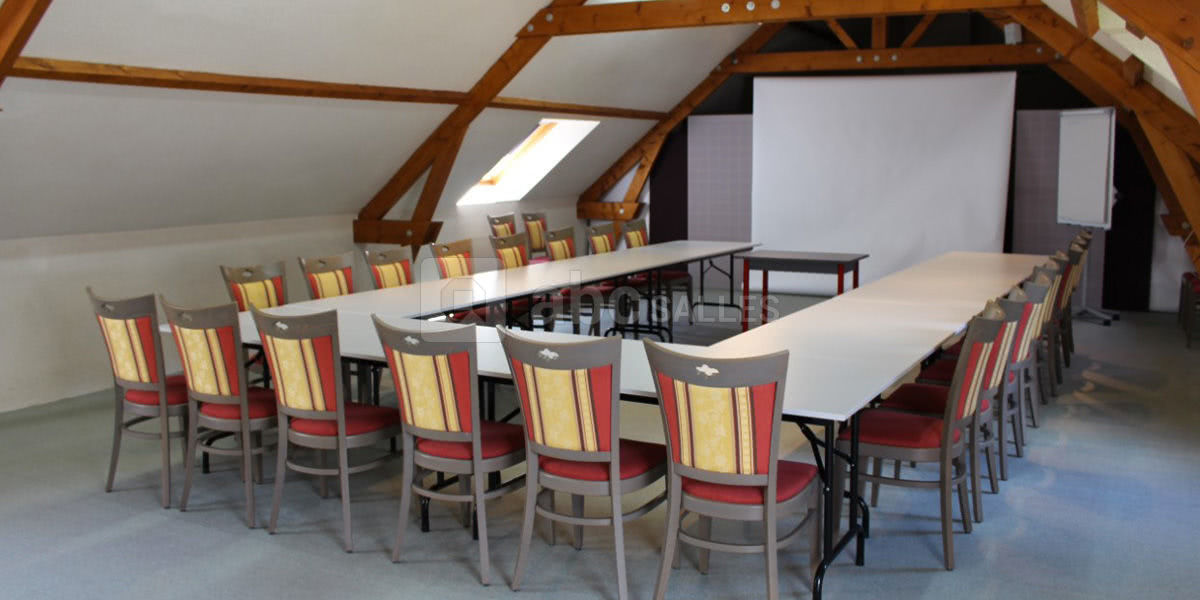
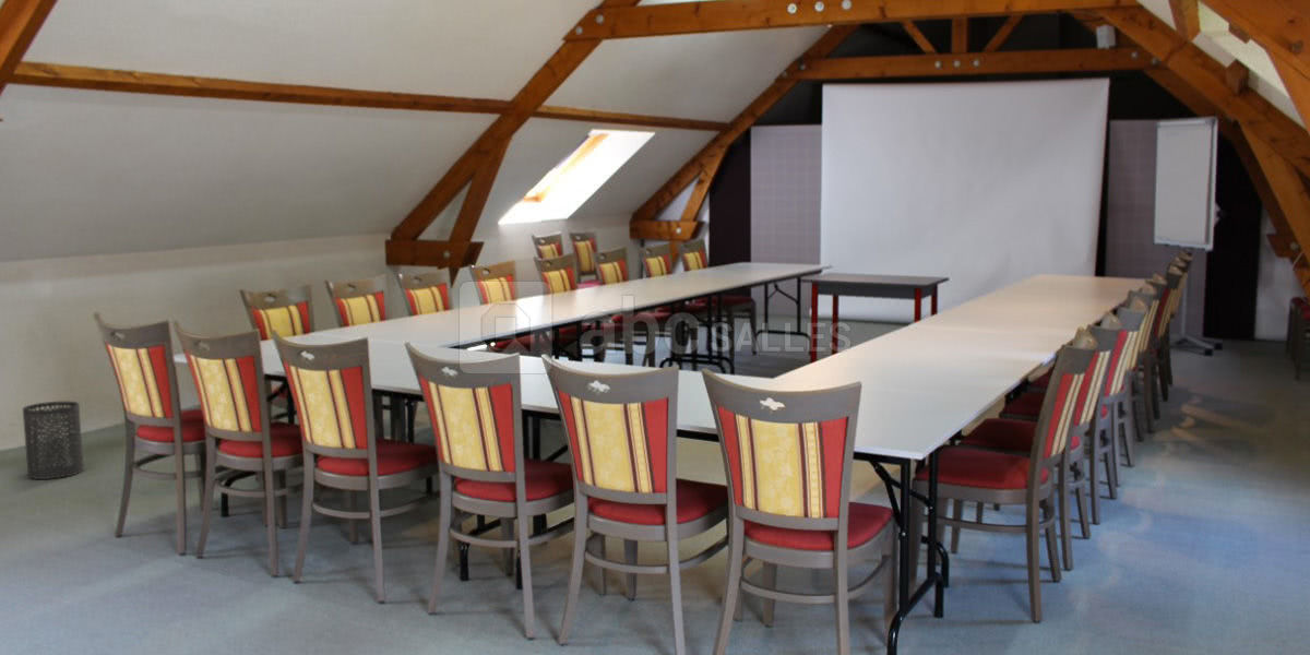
+ trash can [22,401,85,480]
